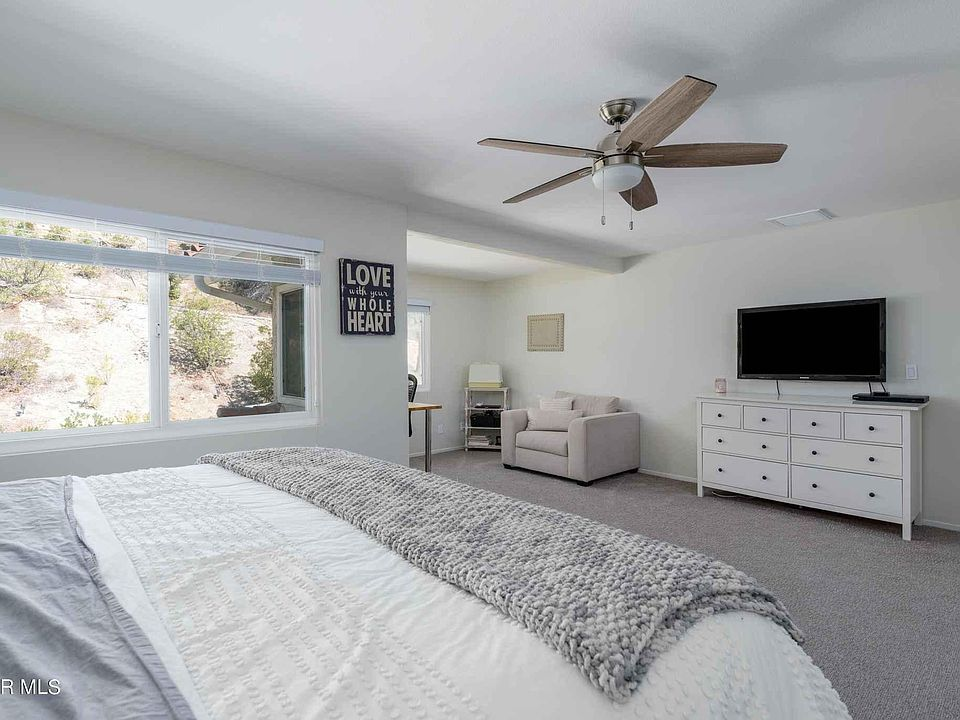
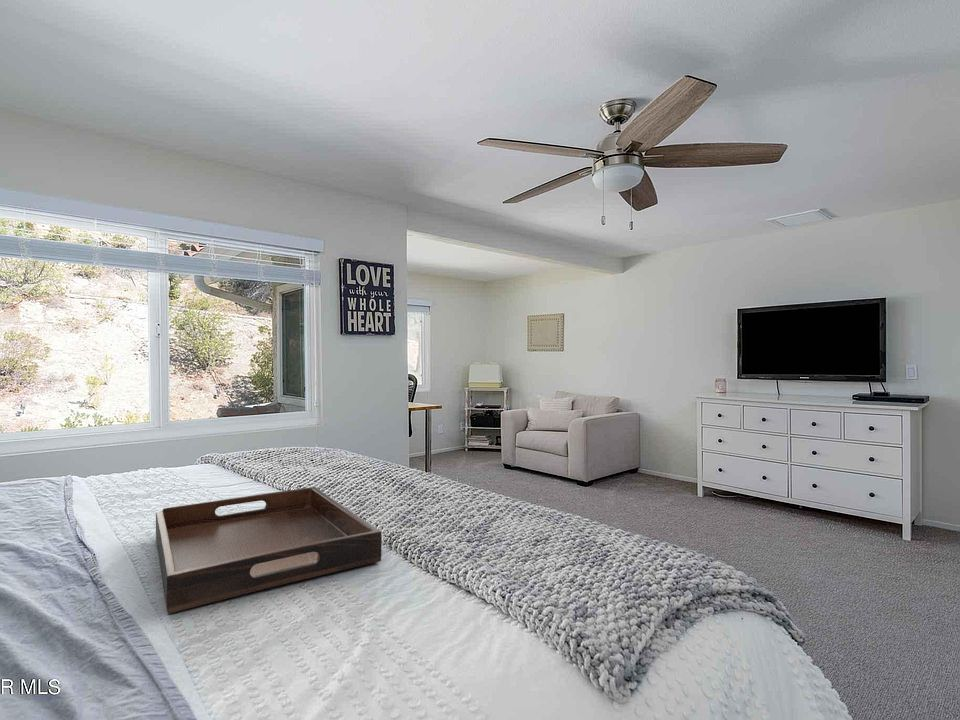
+ serving tray [155,486,383,615]
